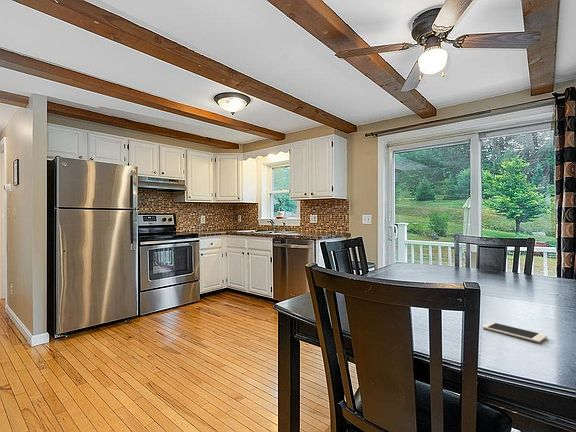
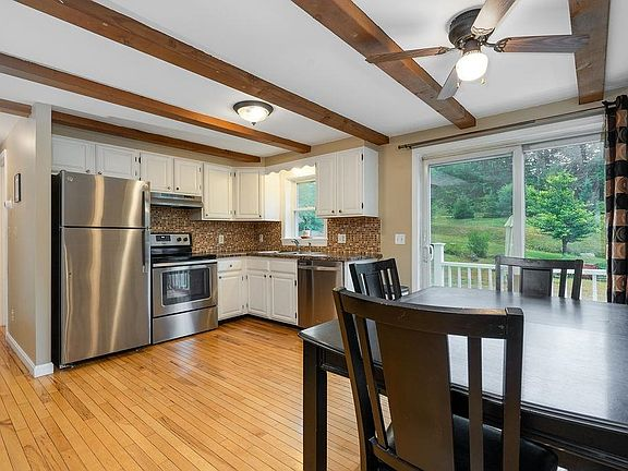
- cell phone [481,321,548,344]
